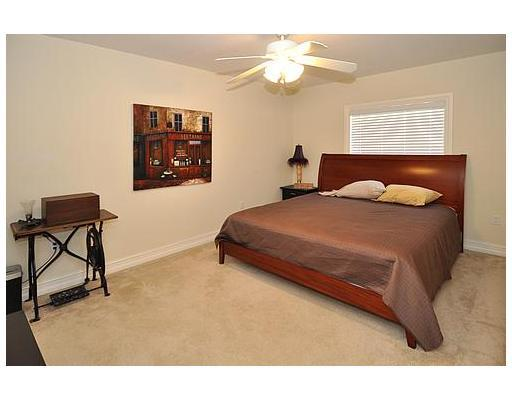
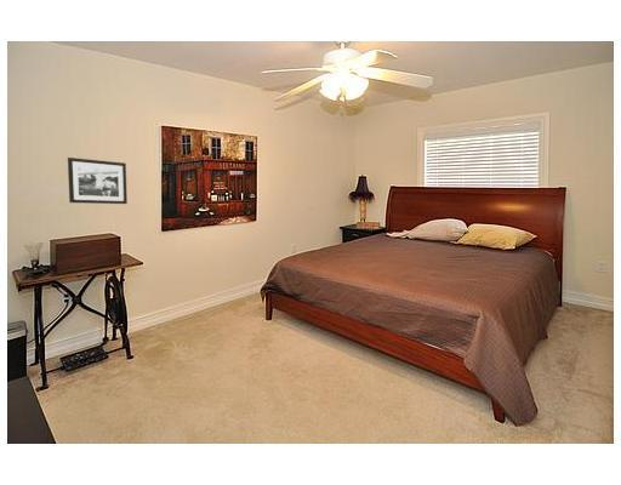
+ picture frame [67,156,129,205]
